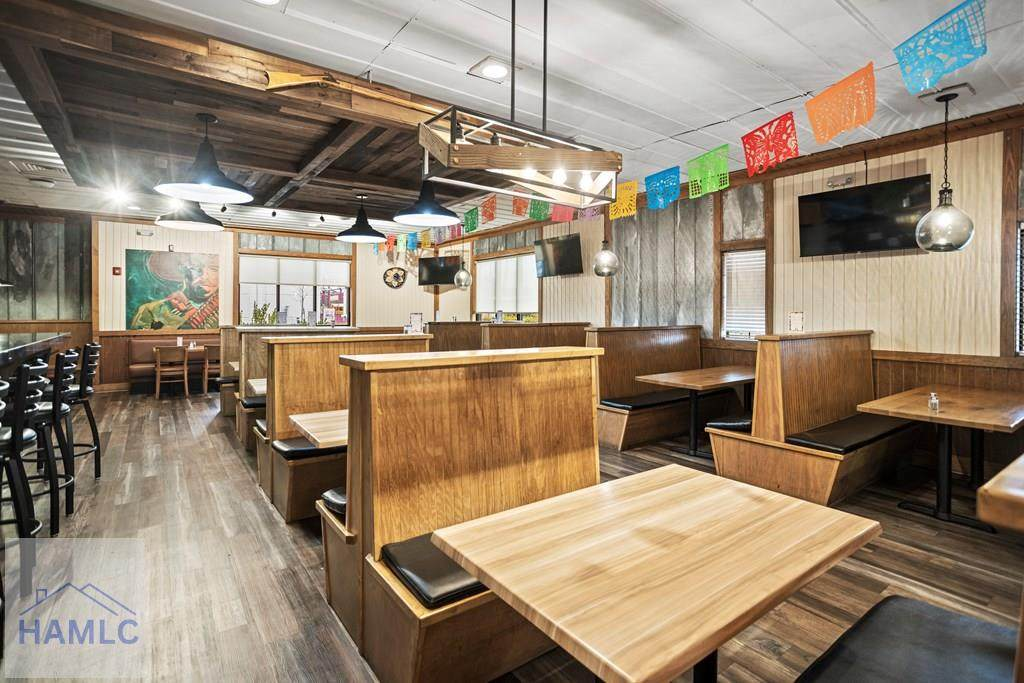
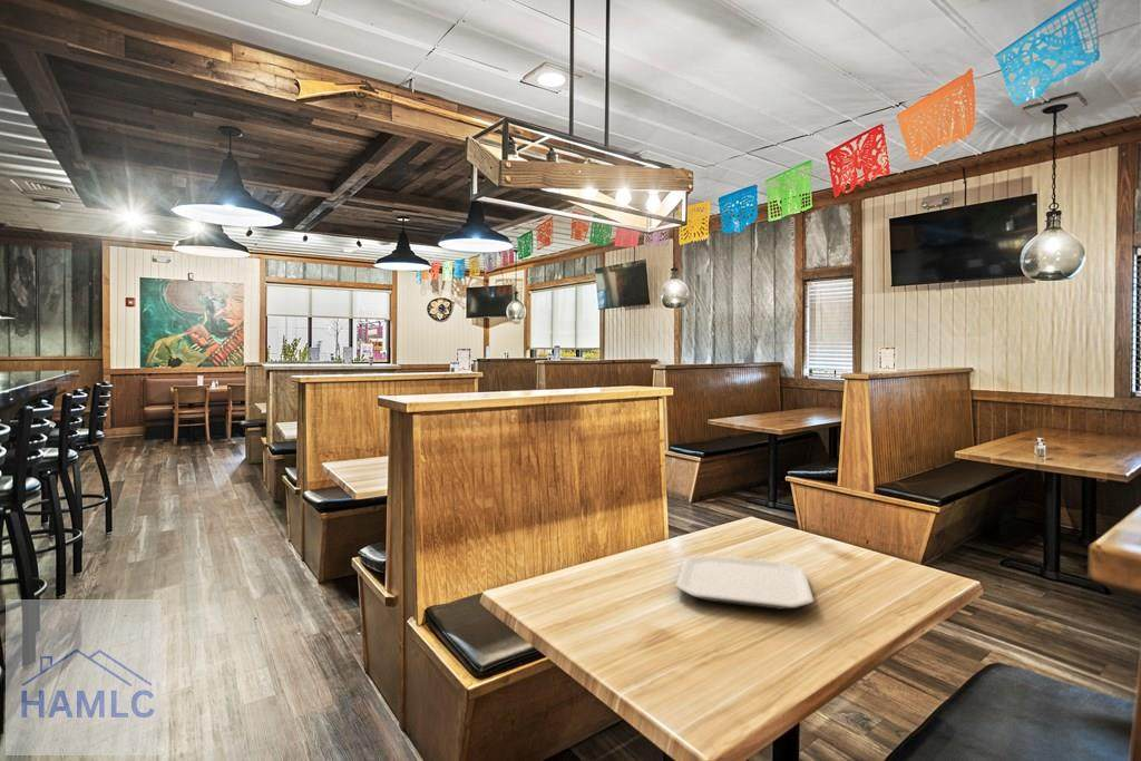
+ plate [675,554,815,611]
